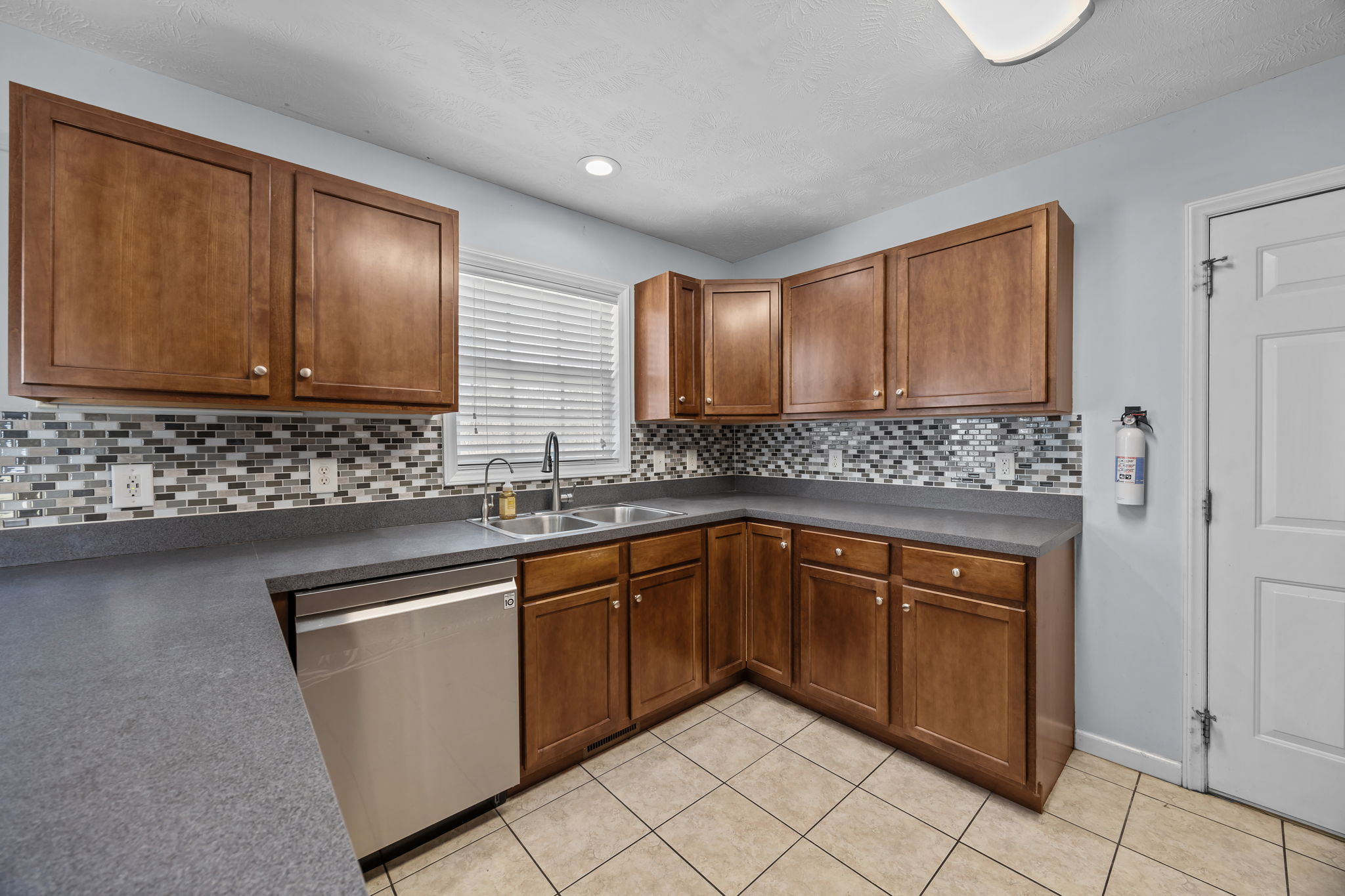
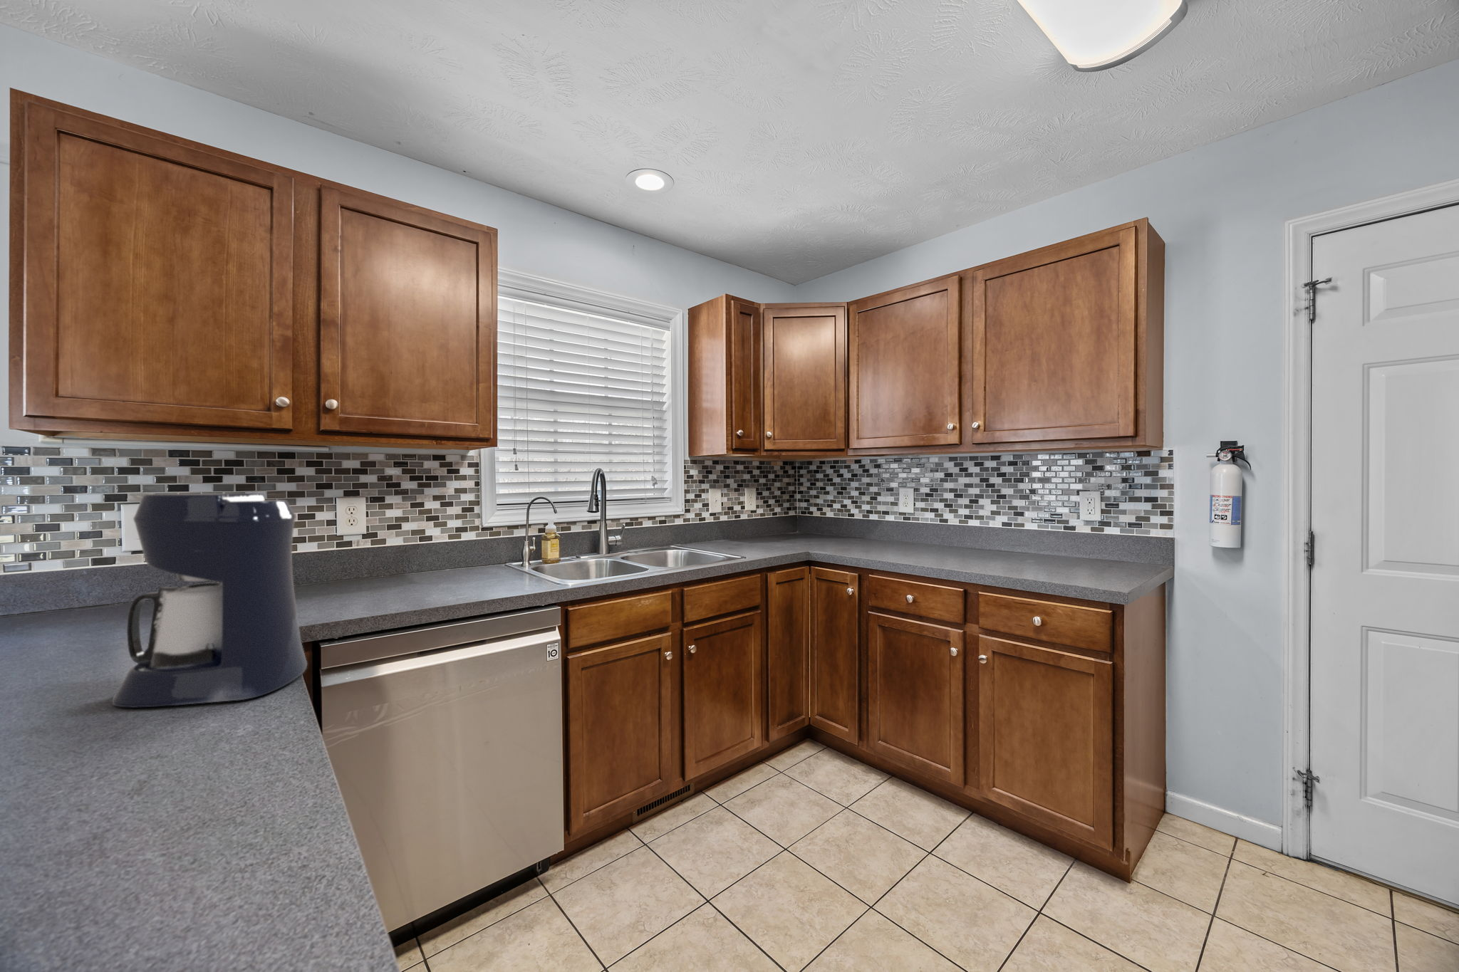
+ coffee maker [112,493,308,708]
